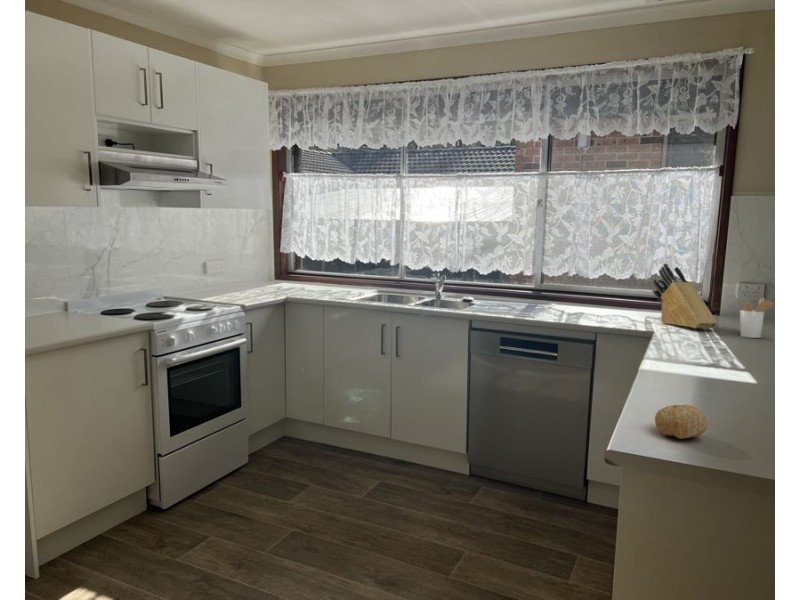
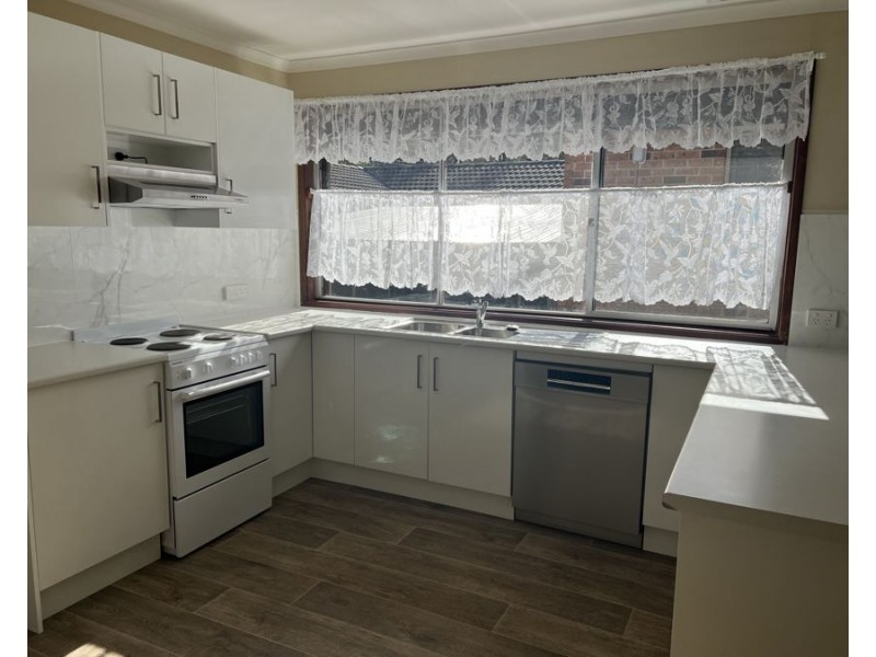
- knife block [652,263,719,329]
- utensil holder [739,297,775,339]
- fruit [654,403,709,440]
